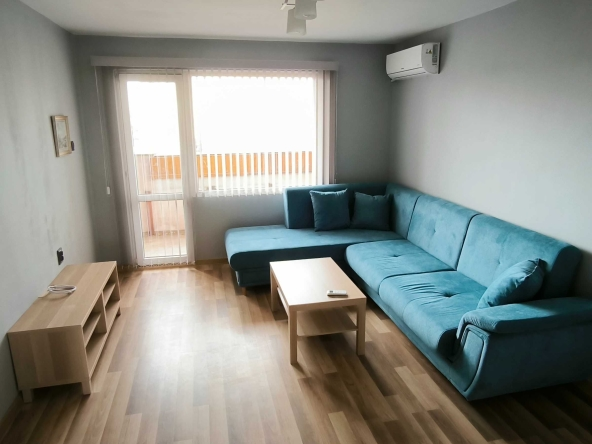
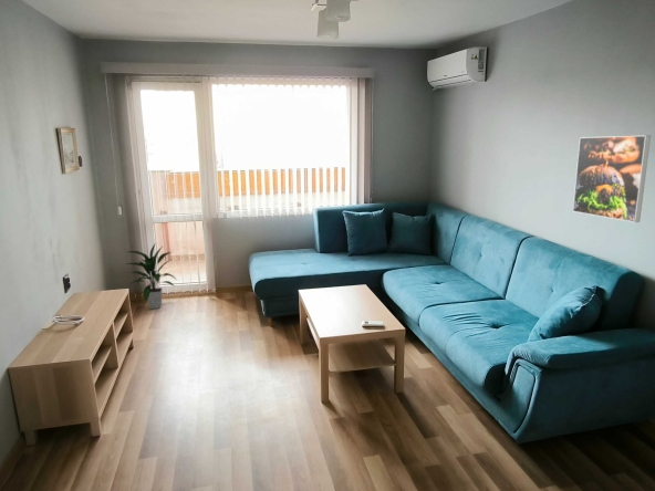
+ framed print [572,134,652,223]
+ indoor plant [126,241,177,310]
